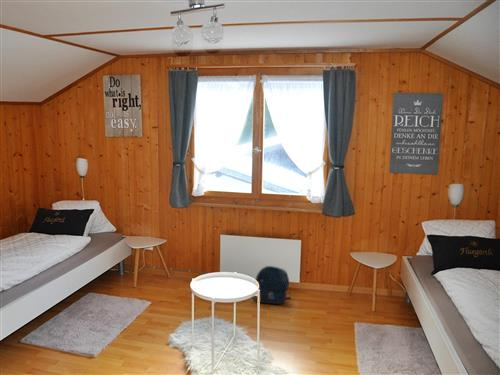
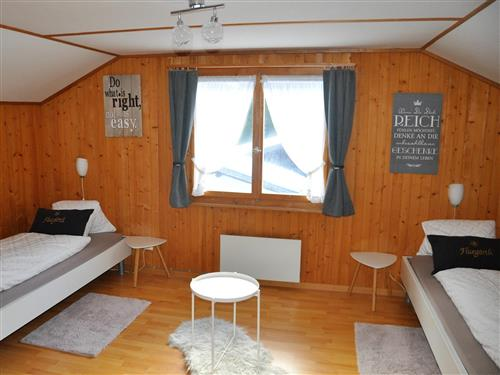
- backpack [252,265,292,306]
